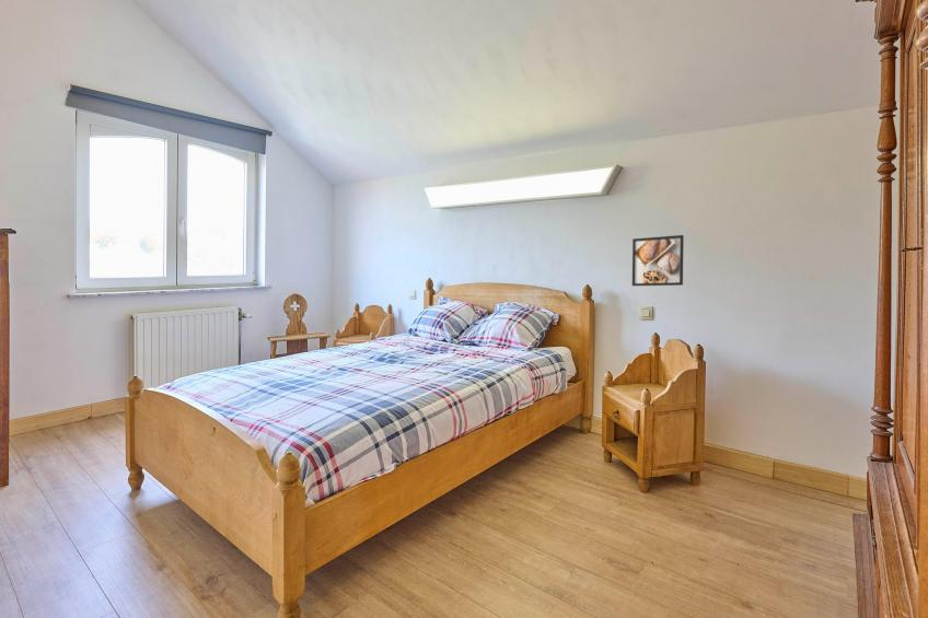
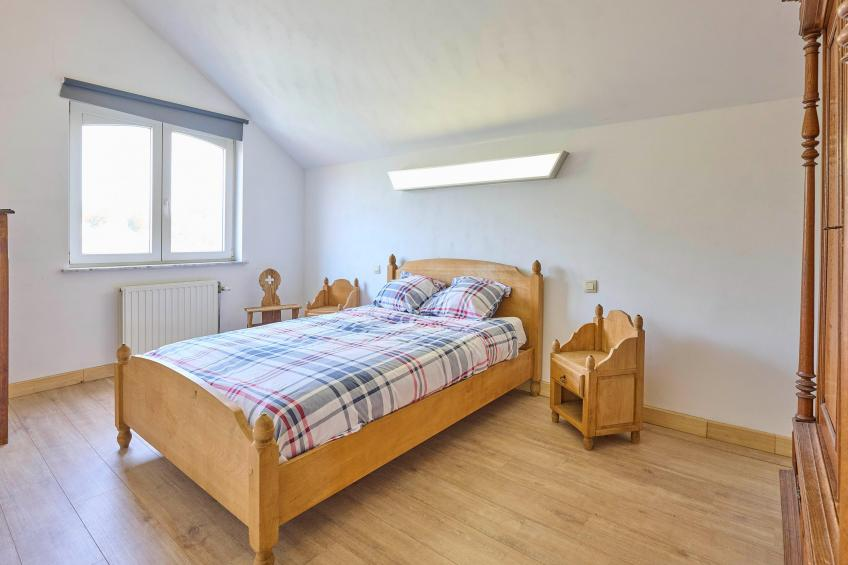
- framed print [631,234,685,287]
